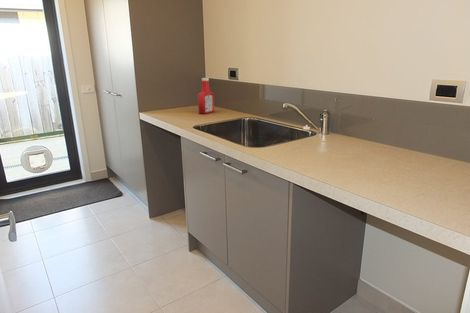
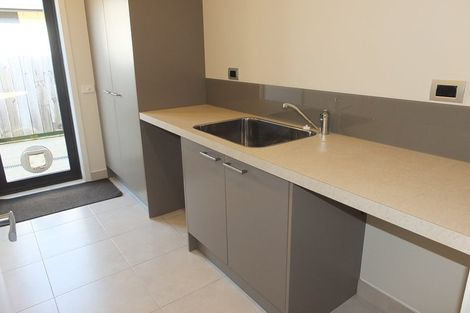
- soap bottle [197,77,215,115]
